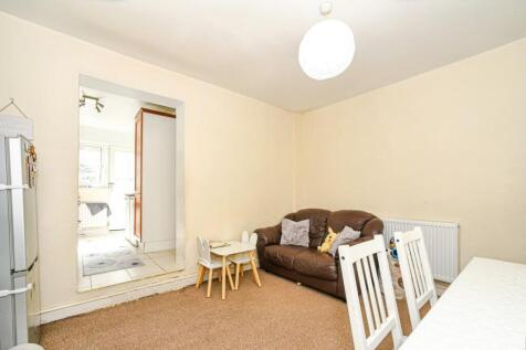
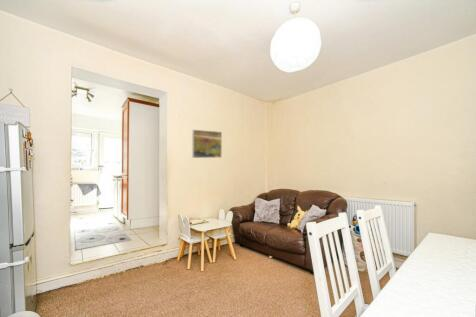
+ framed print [191,129,223,159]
